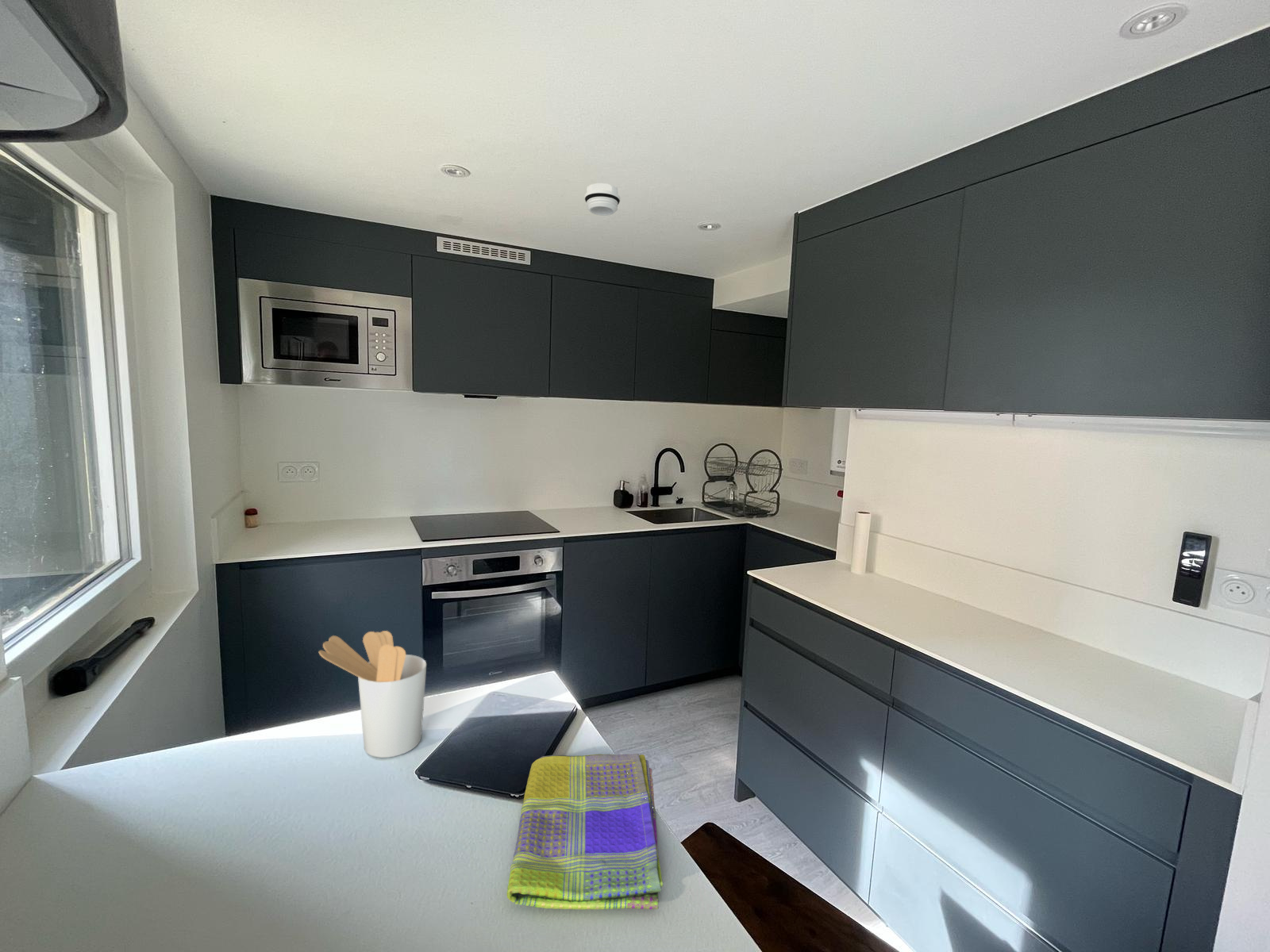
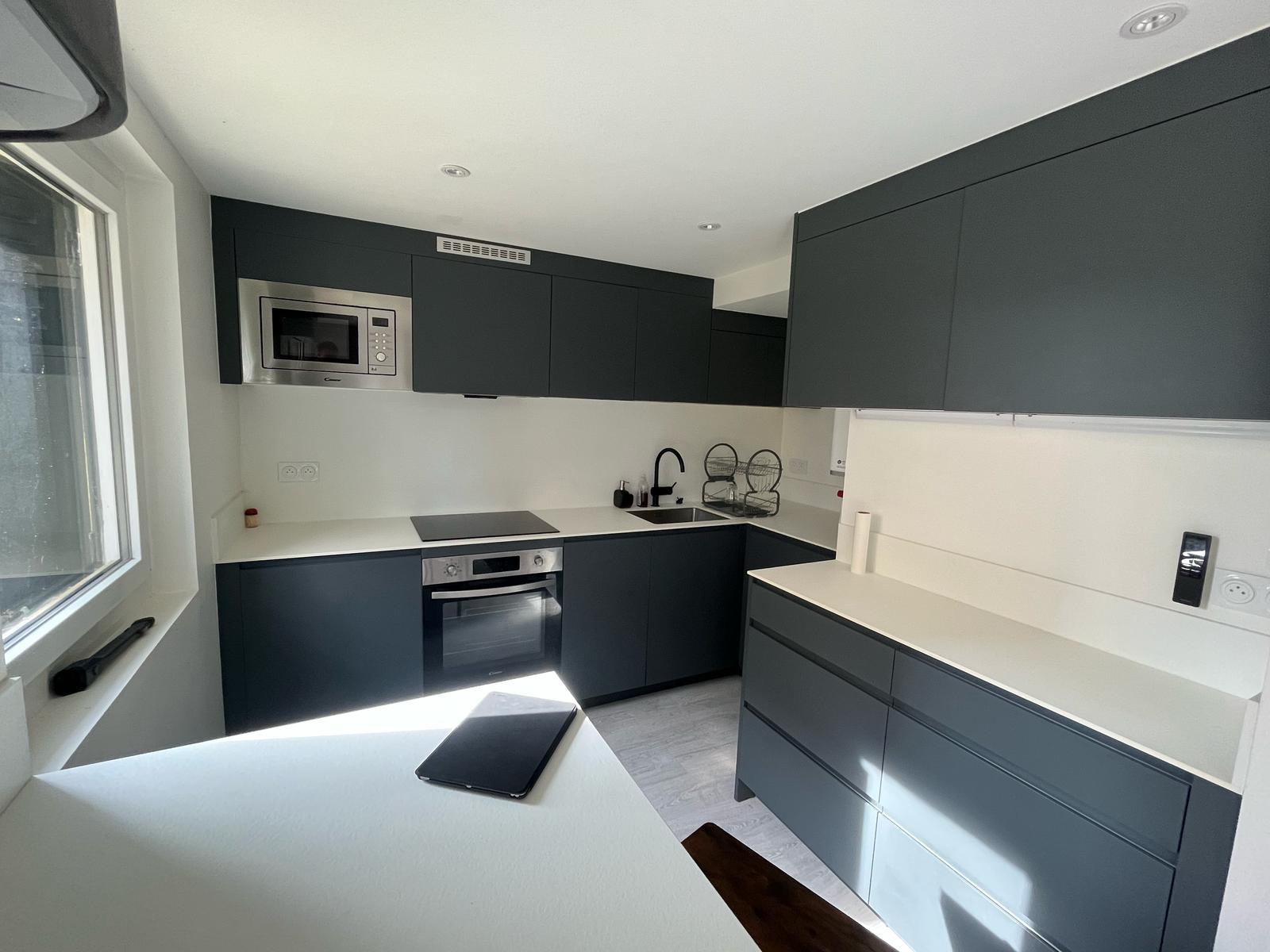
- dish towel [506,753,664,910]
- smoke detector [584,182,621,217]
- utensil holder [318,630,427,758]
